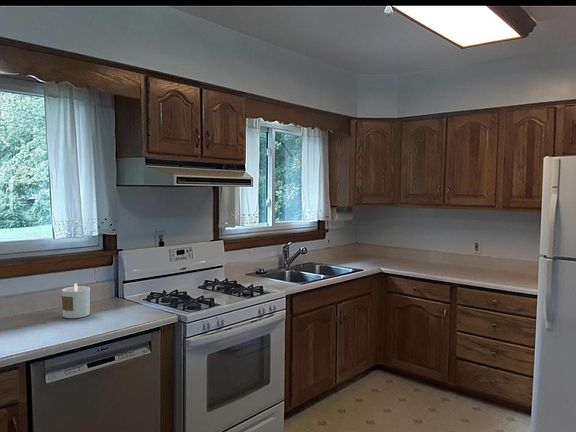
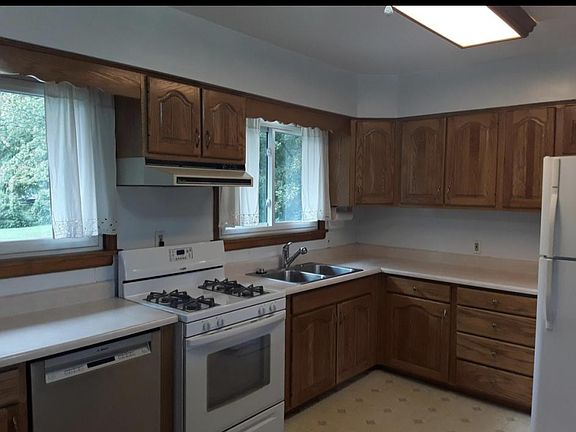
- candle [61,283,91,319]
